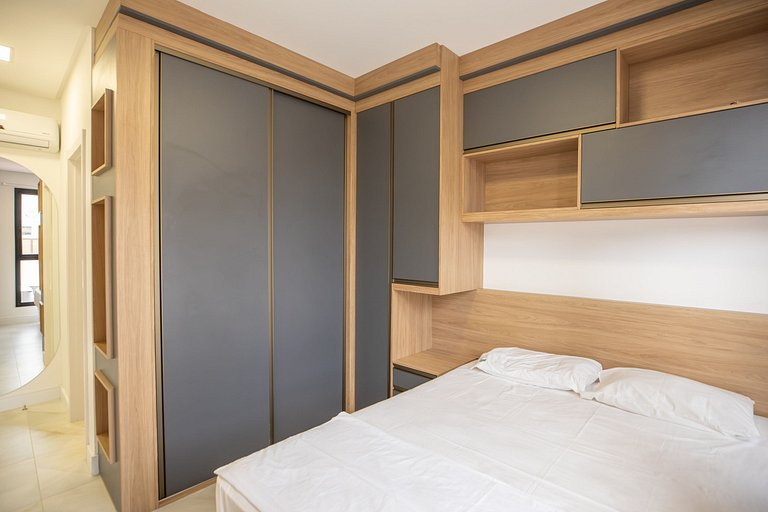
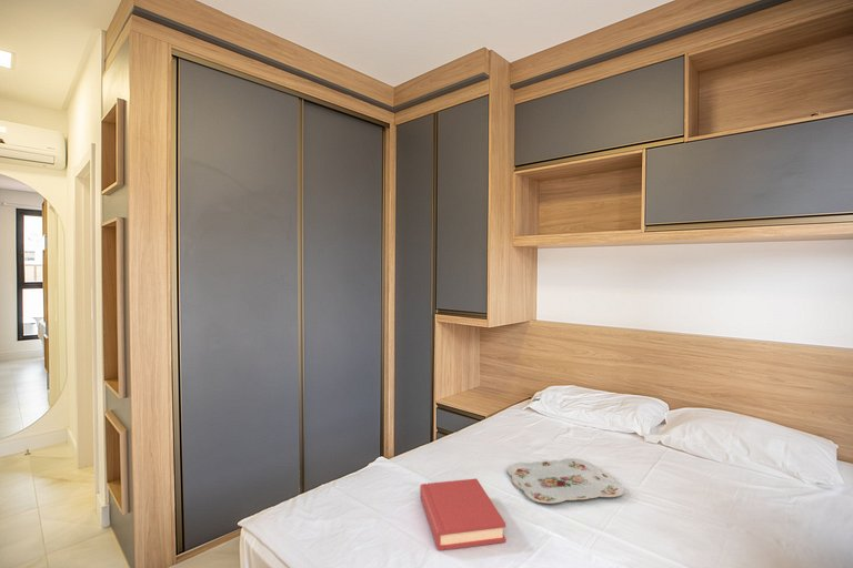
+ hardback book [419,477,506,551]
+ serving tray [506,457,625,505]
